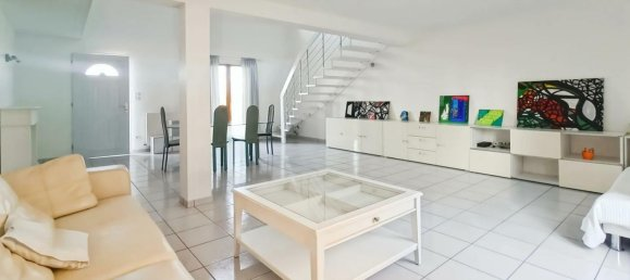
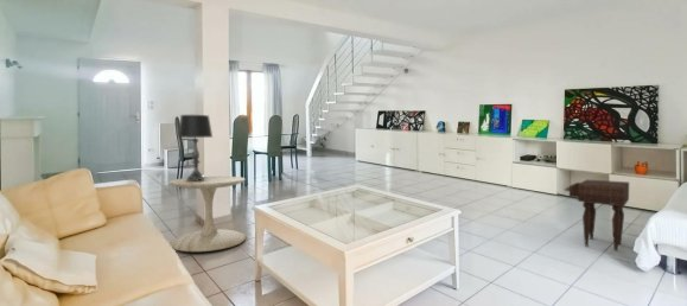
+ table lamp [177,114,214,180]
+ side table [167,176,247,253]
+ nightstand [564,179,630,253]
